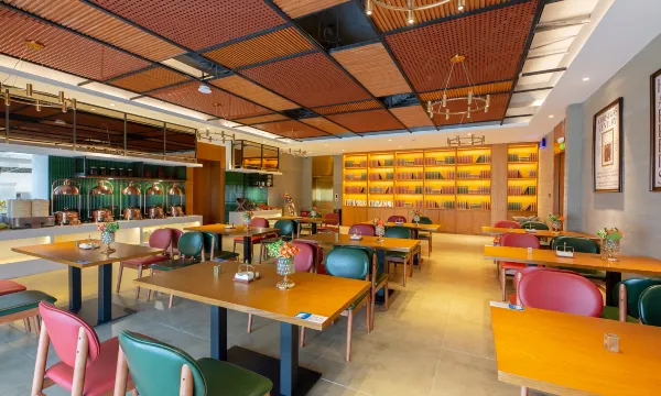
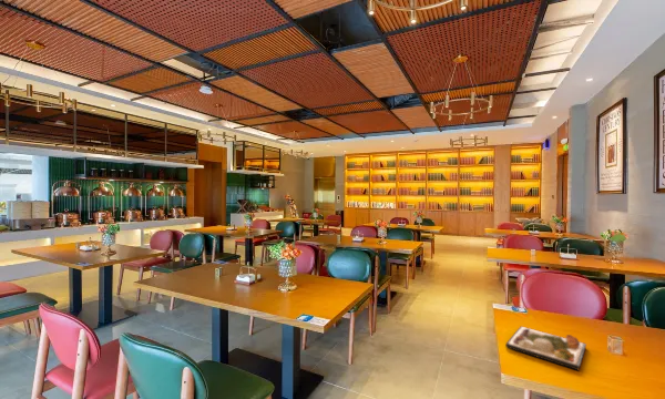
+ dinner plate [504,325,587,371]
